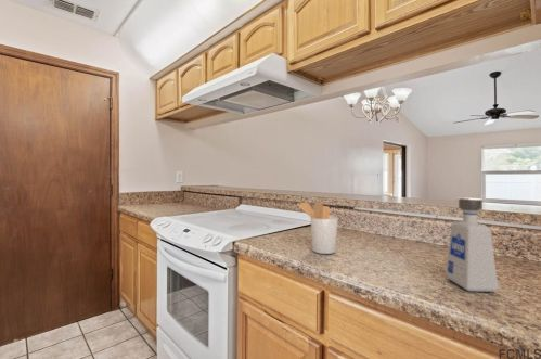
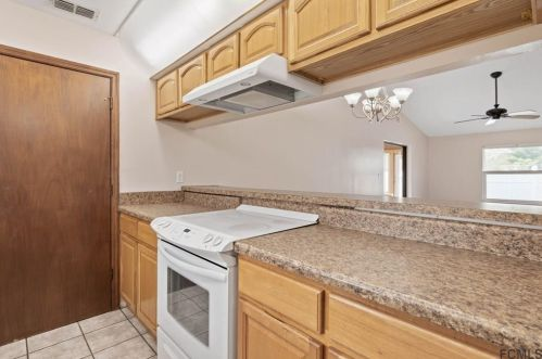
- utensil holder [296,201,339,255]
- soap dispenser [445,197,500,293]
